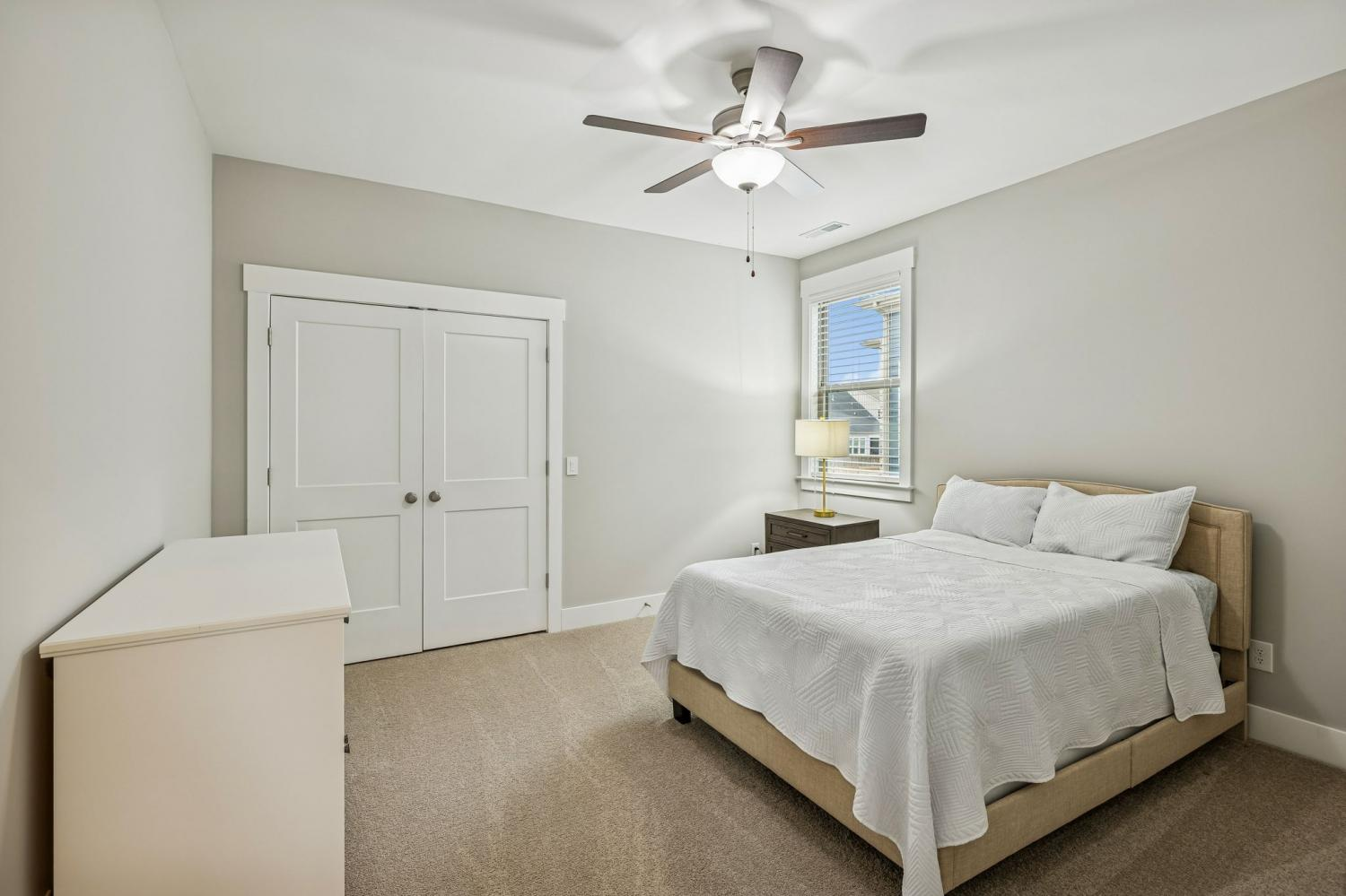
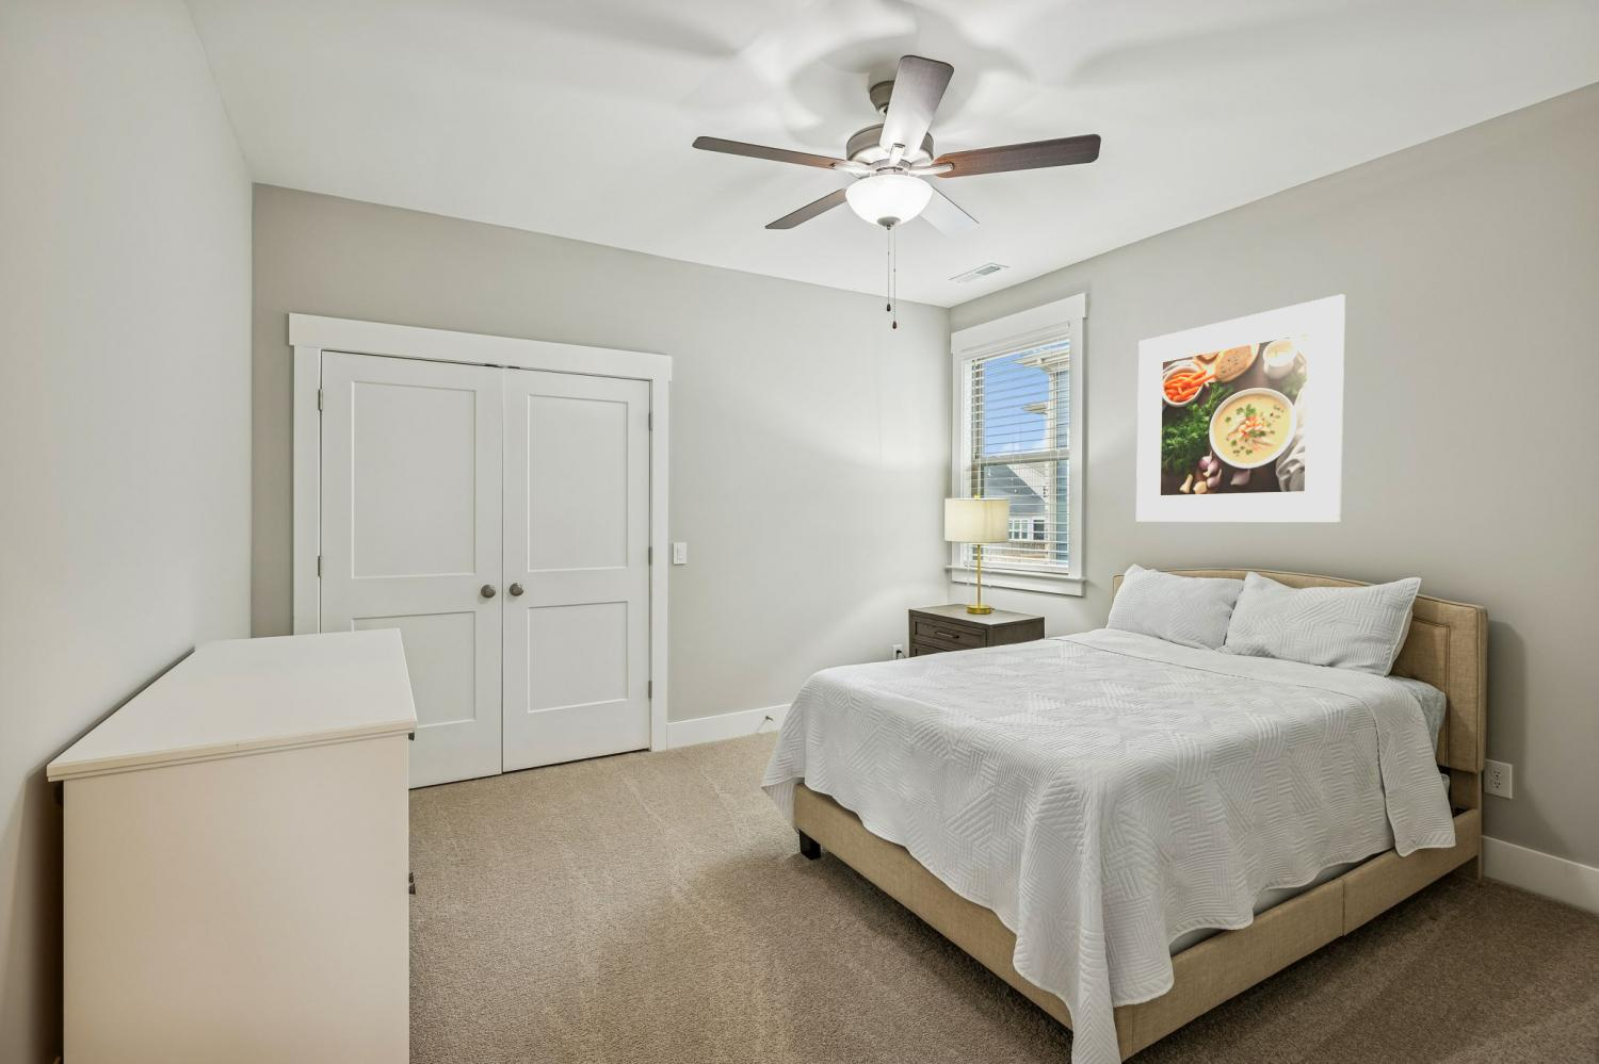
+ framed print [1136,293,1346,524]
